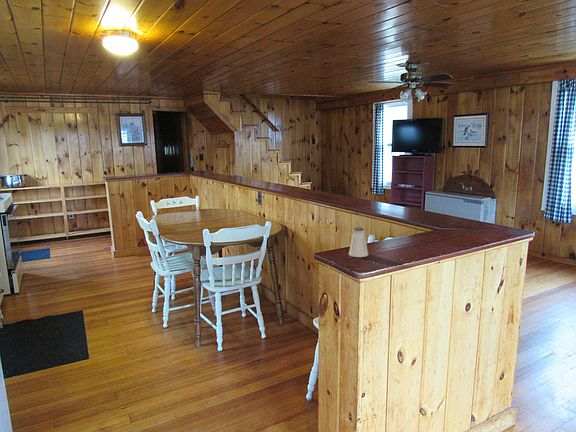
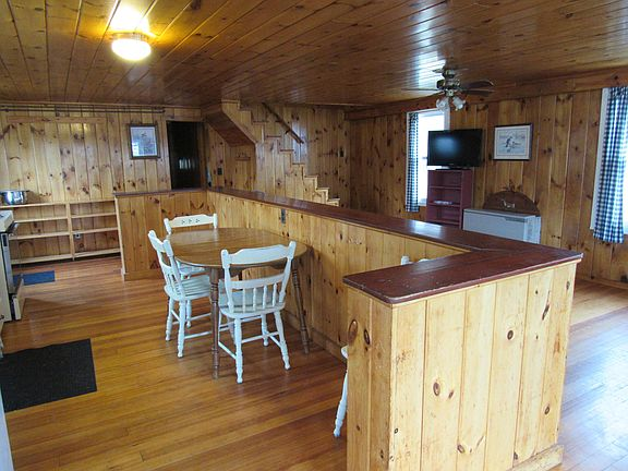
- saltshaker [348,226,369,258]
